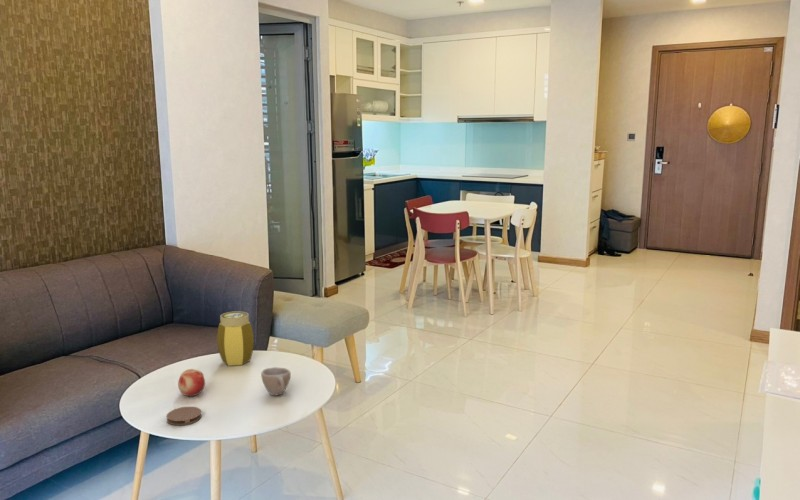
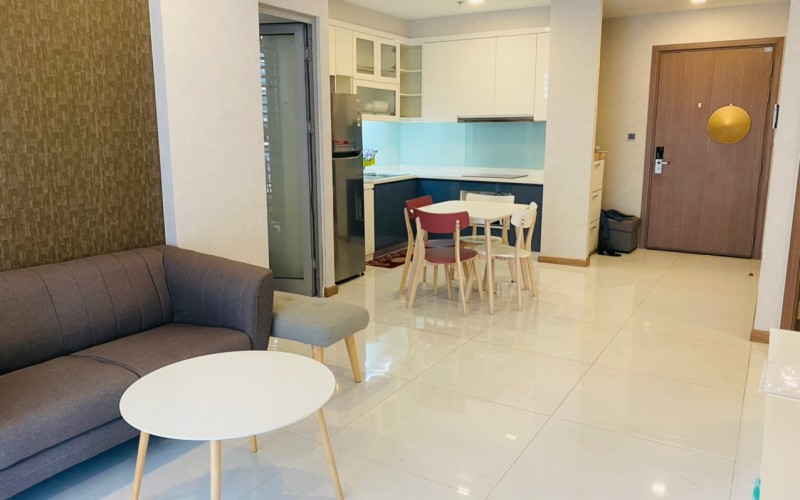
- coaster [166,406,203,426]
- fruit [177,368,206,397]
- jar [216,310,255,367]
- cup [260,366,292,397]
